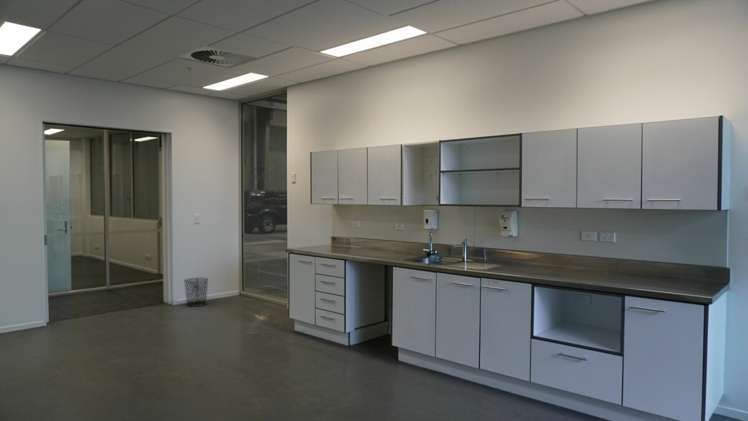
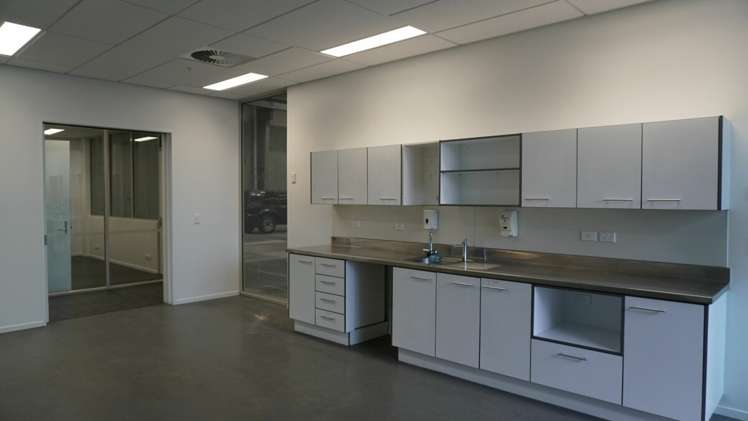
- waste bin [183,277,210,308]
